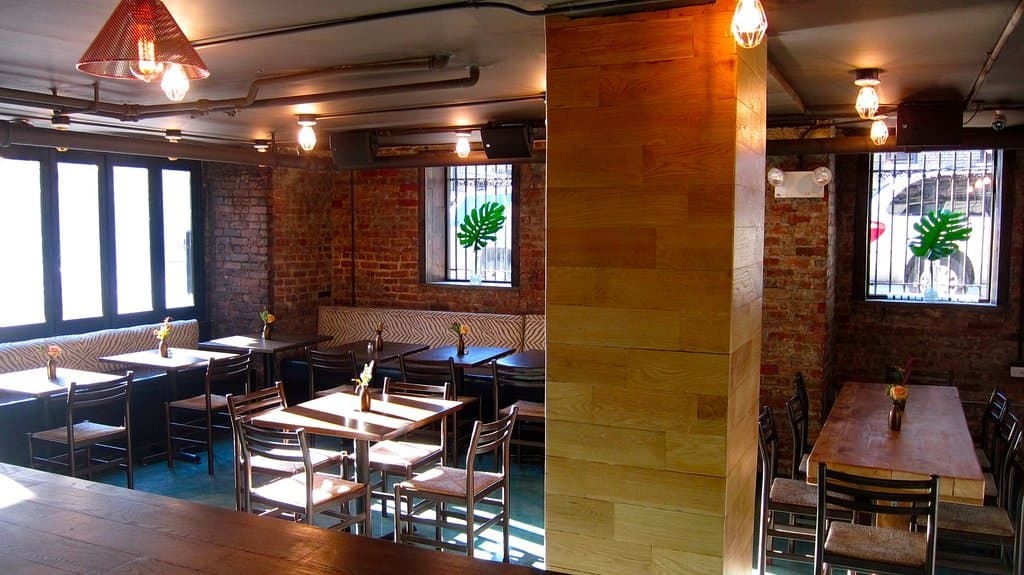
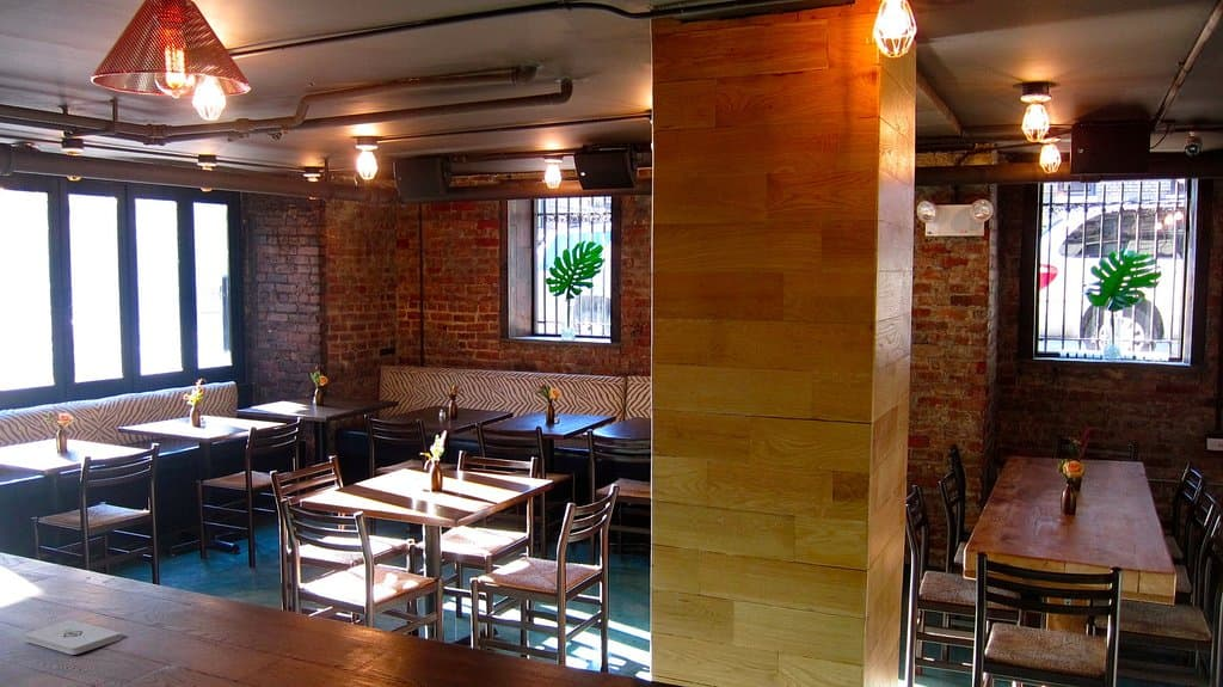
+ notepad [24,619,122,656]
